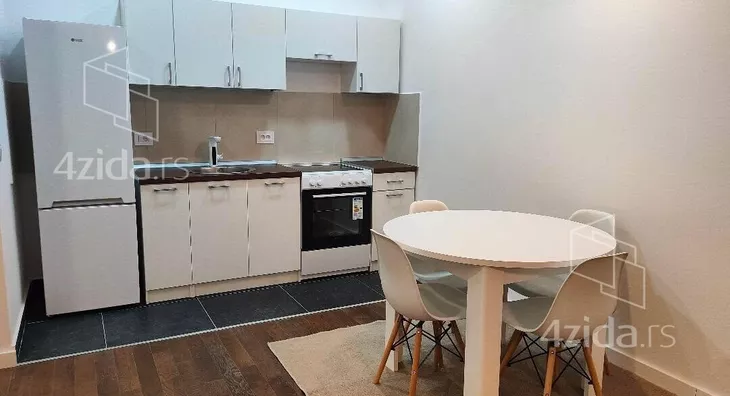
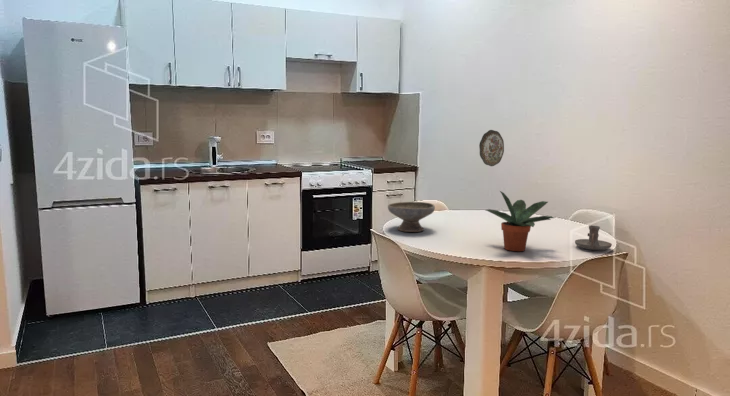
+ potted plant [484,190,555,252]
+ decorative plate [478,129,505,167]
+ bowl [387,201,436,233]
+ candle holder [574,225,613,251]
